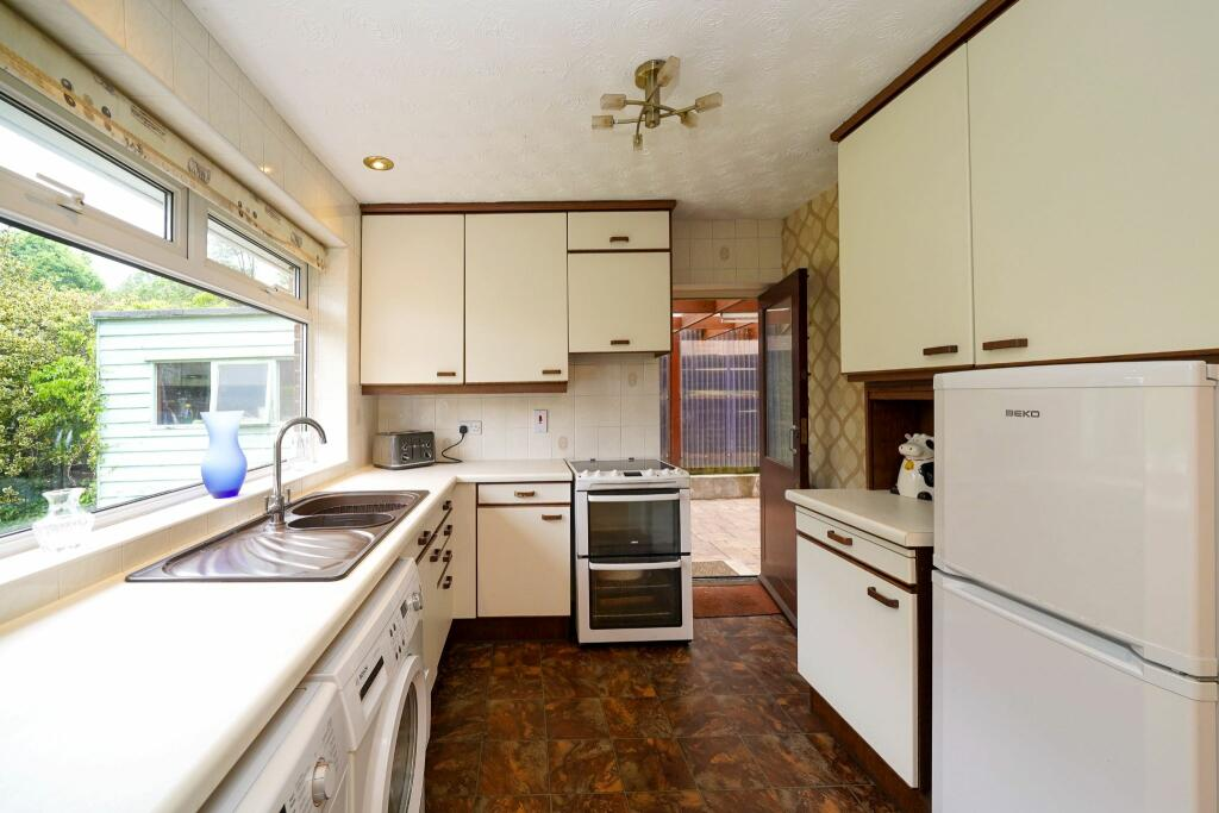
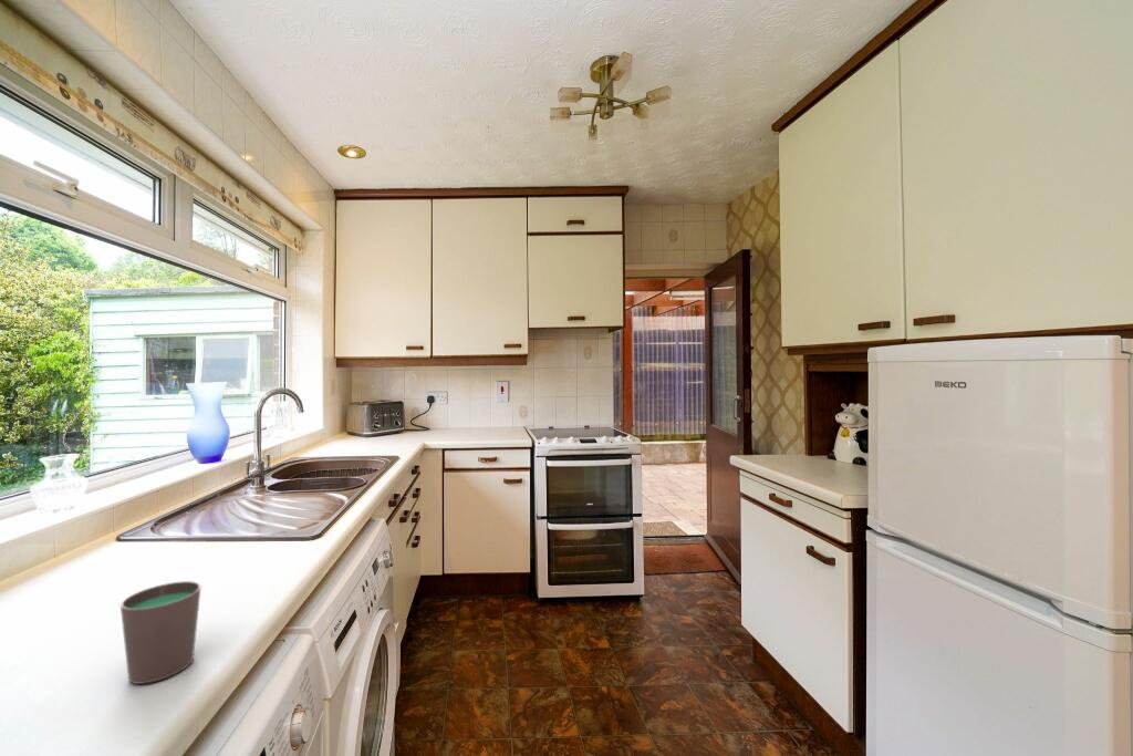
+ cup [119,580,202,685]
